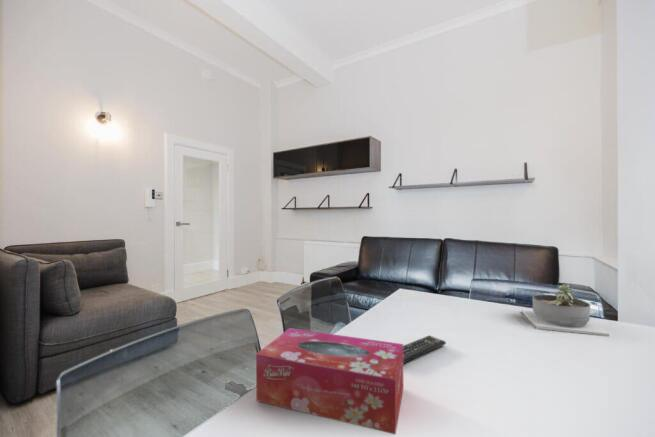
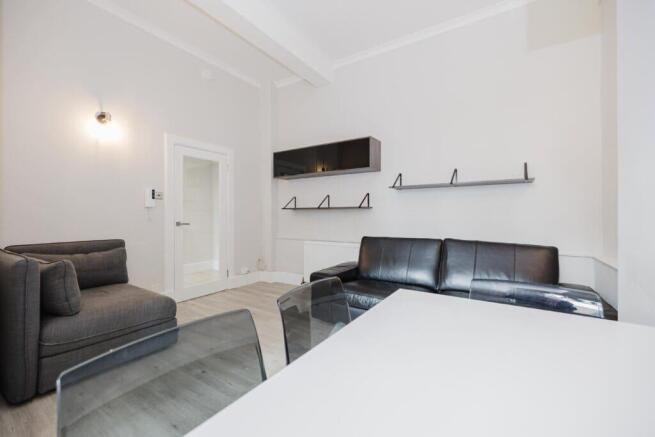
- succulent planter [521,284,611,337]
- remote control [403,334,447,364]
- tissue box [255,327,404,436]
